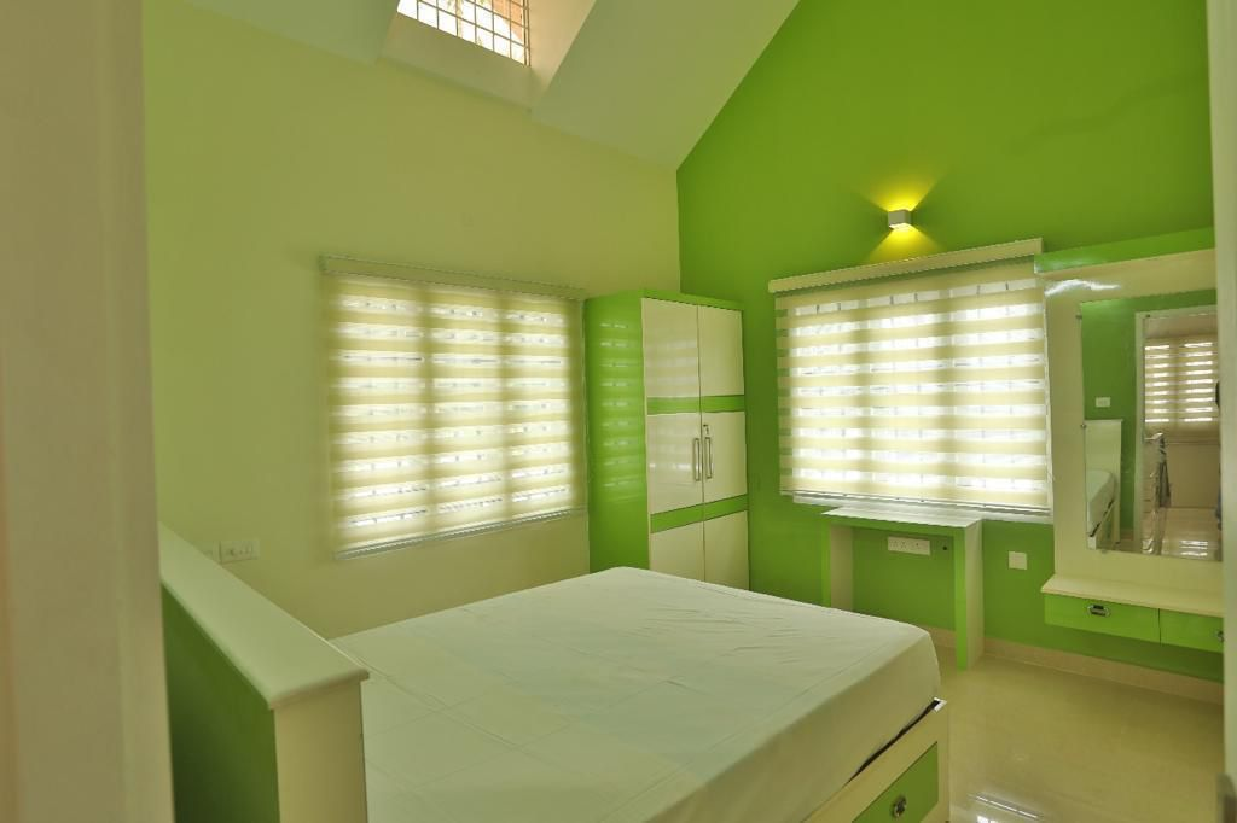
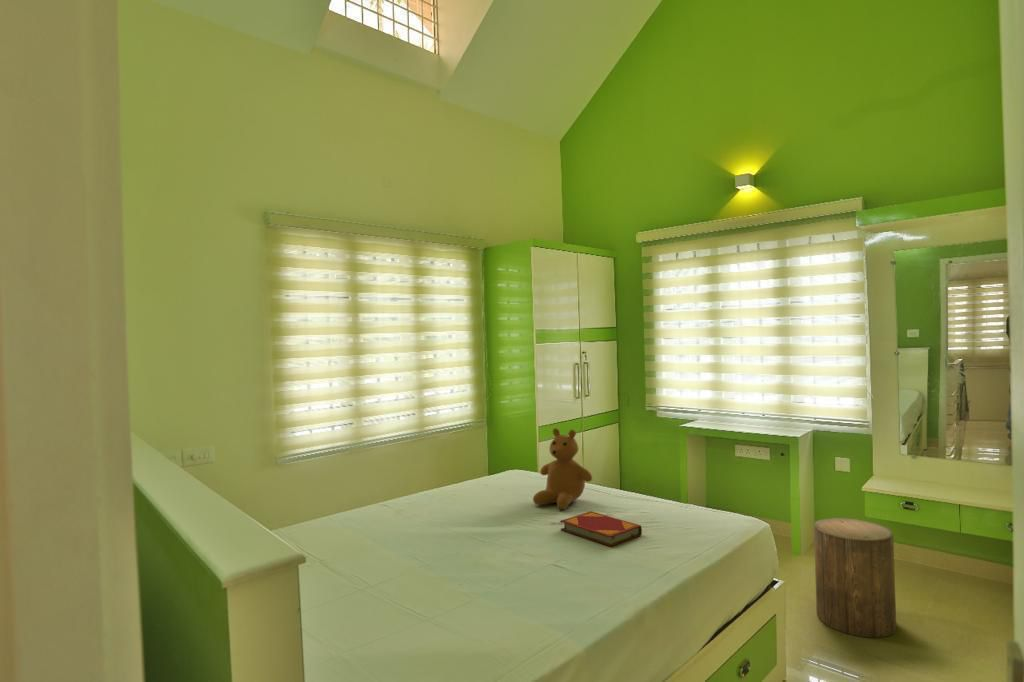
+ stool [813,517,897,638]
+ teddy bear [532,427,593,510]
+ hardback book [559,510,643,547]
